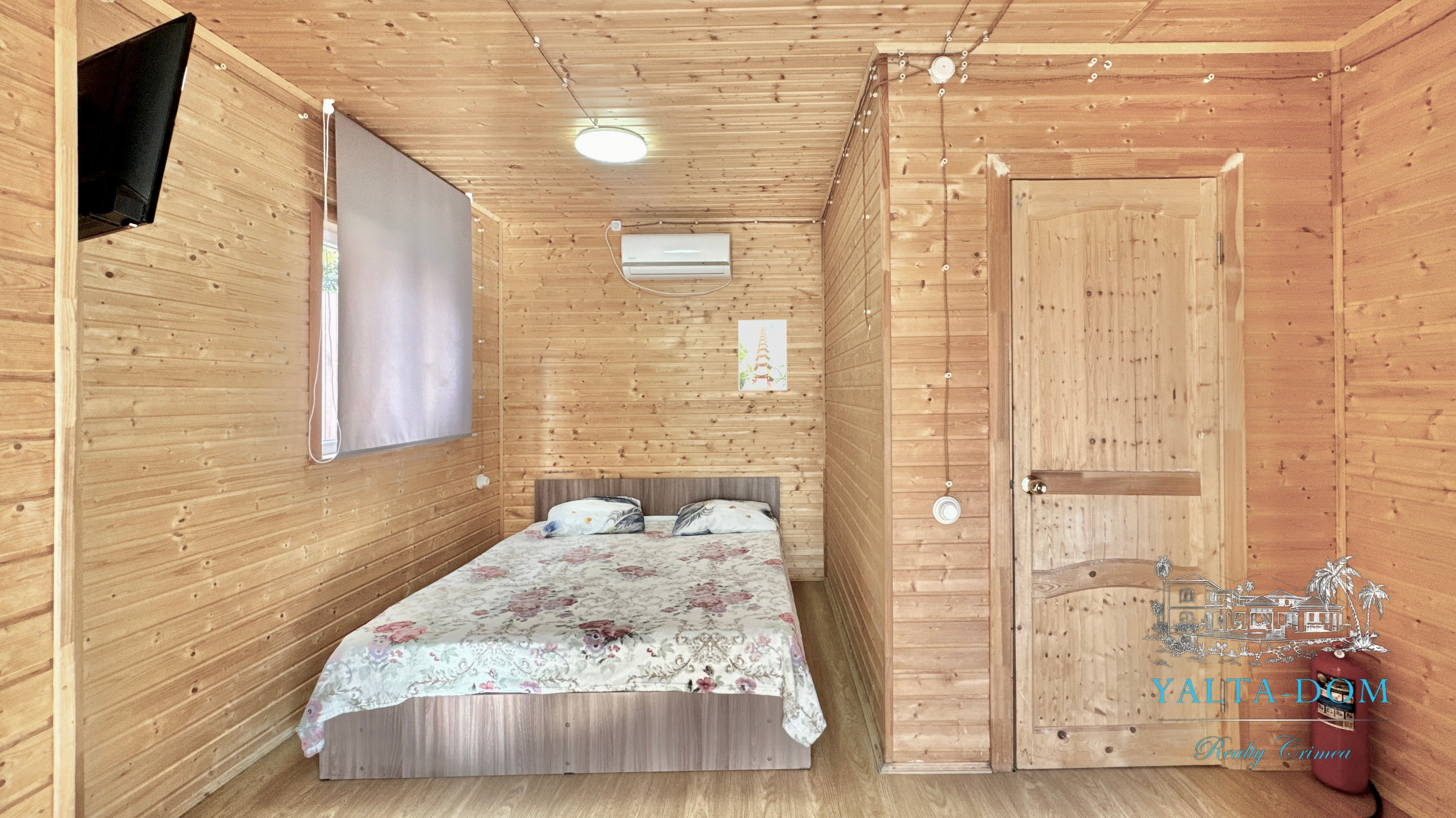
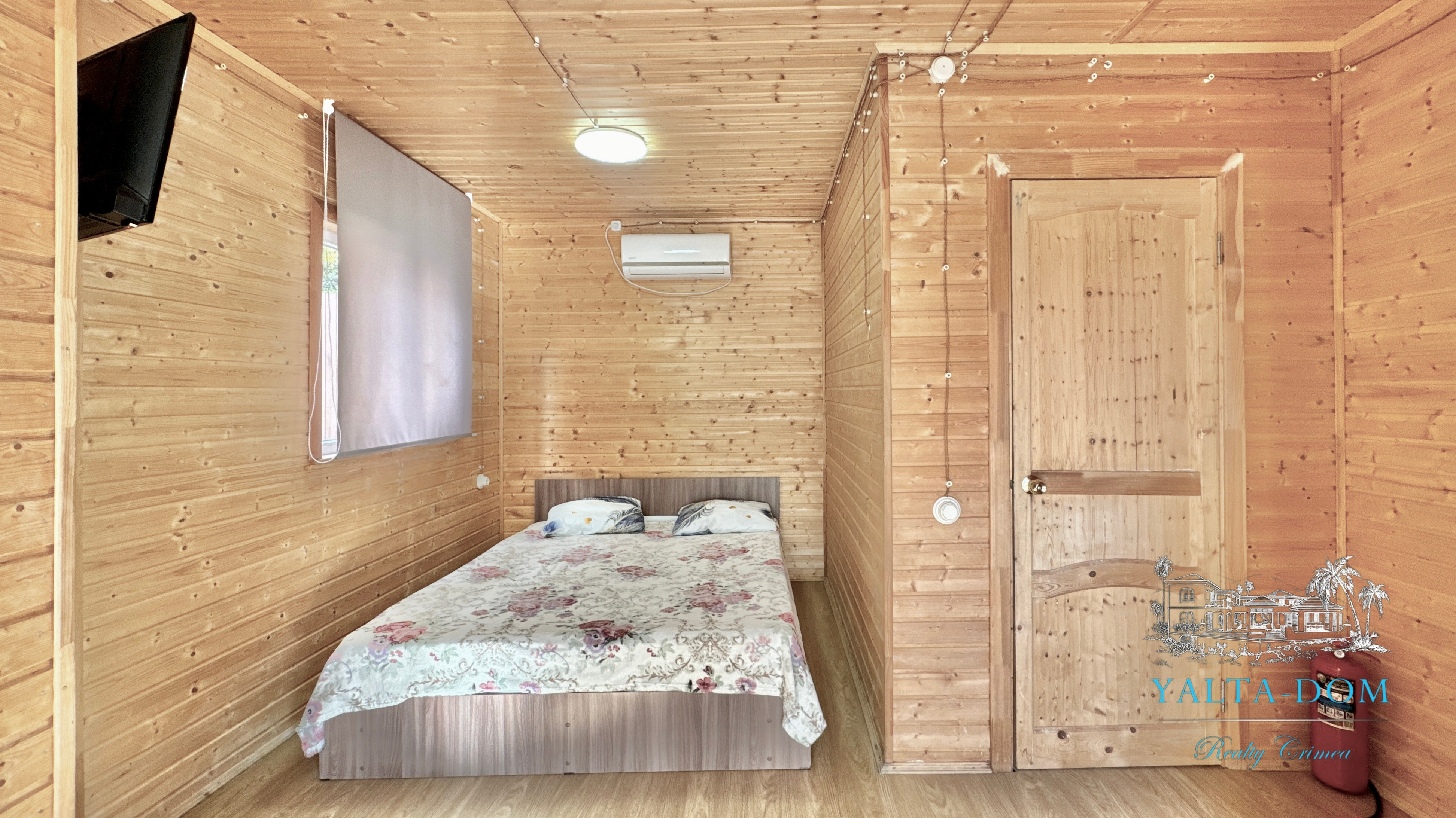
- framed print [738,319,787,391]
